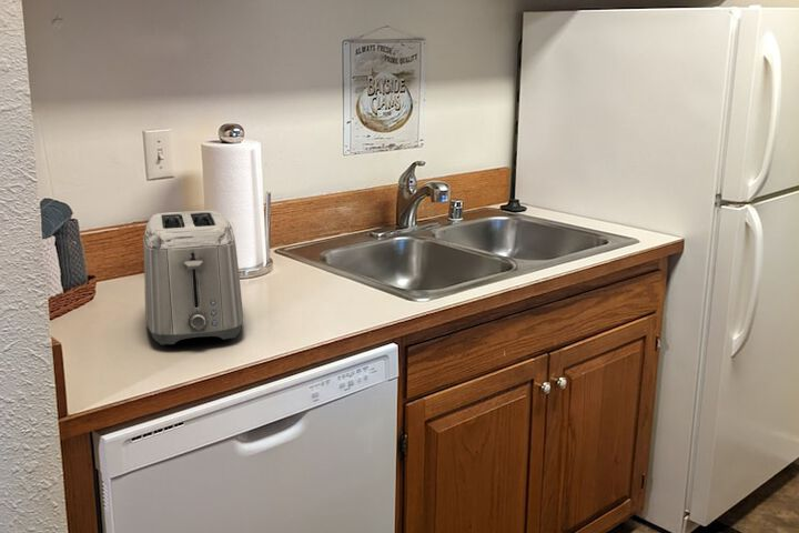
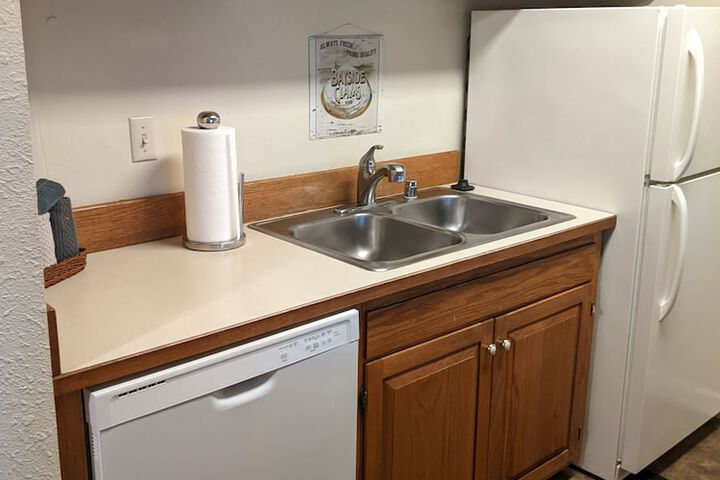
- toaster [142,210,244,345]
